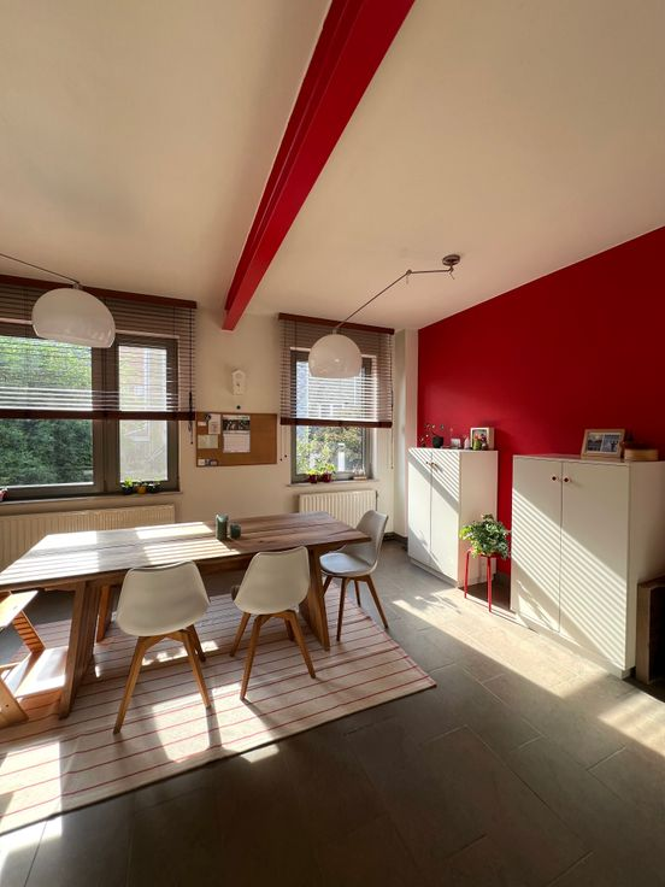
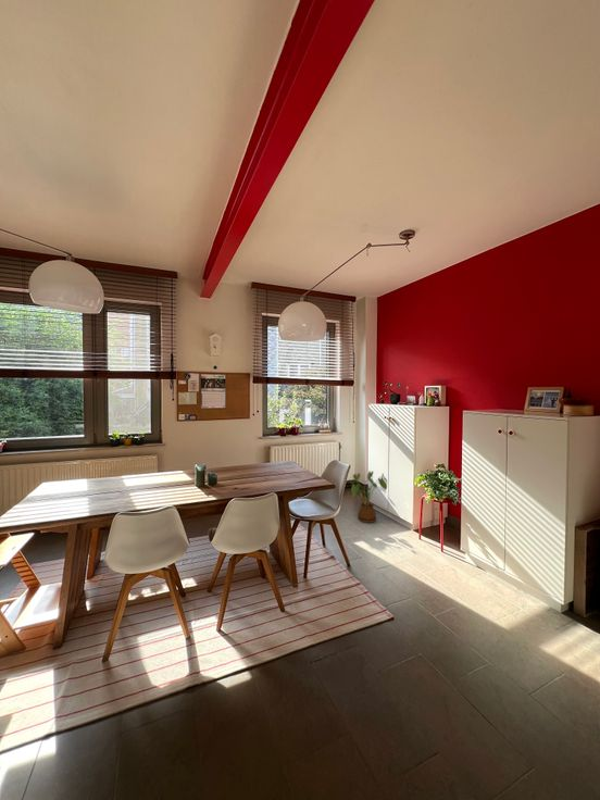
+ house plant [347,471,388,524]
